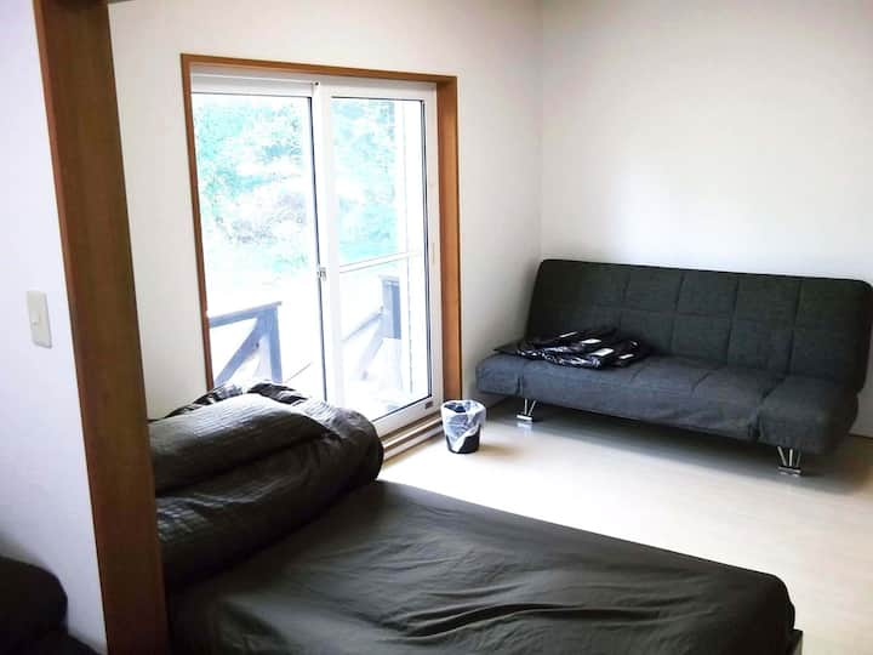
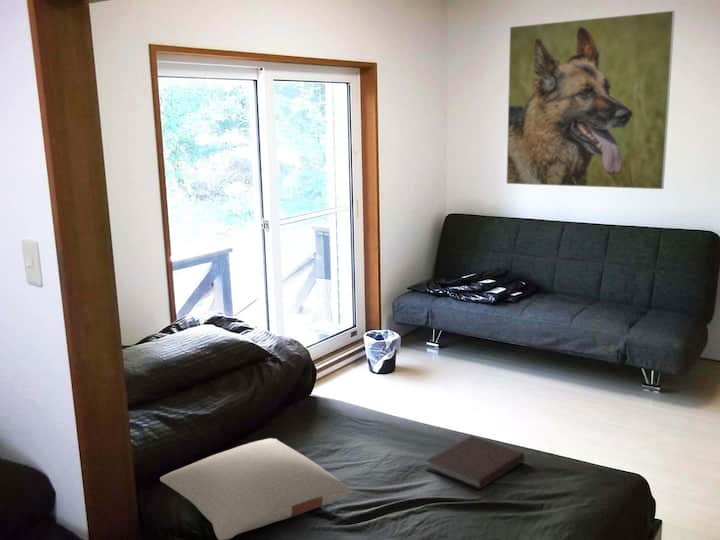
+ notebook [425,435,526,491]
+ pillow [159,437,351,540]
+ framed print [506,10,676,190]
